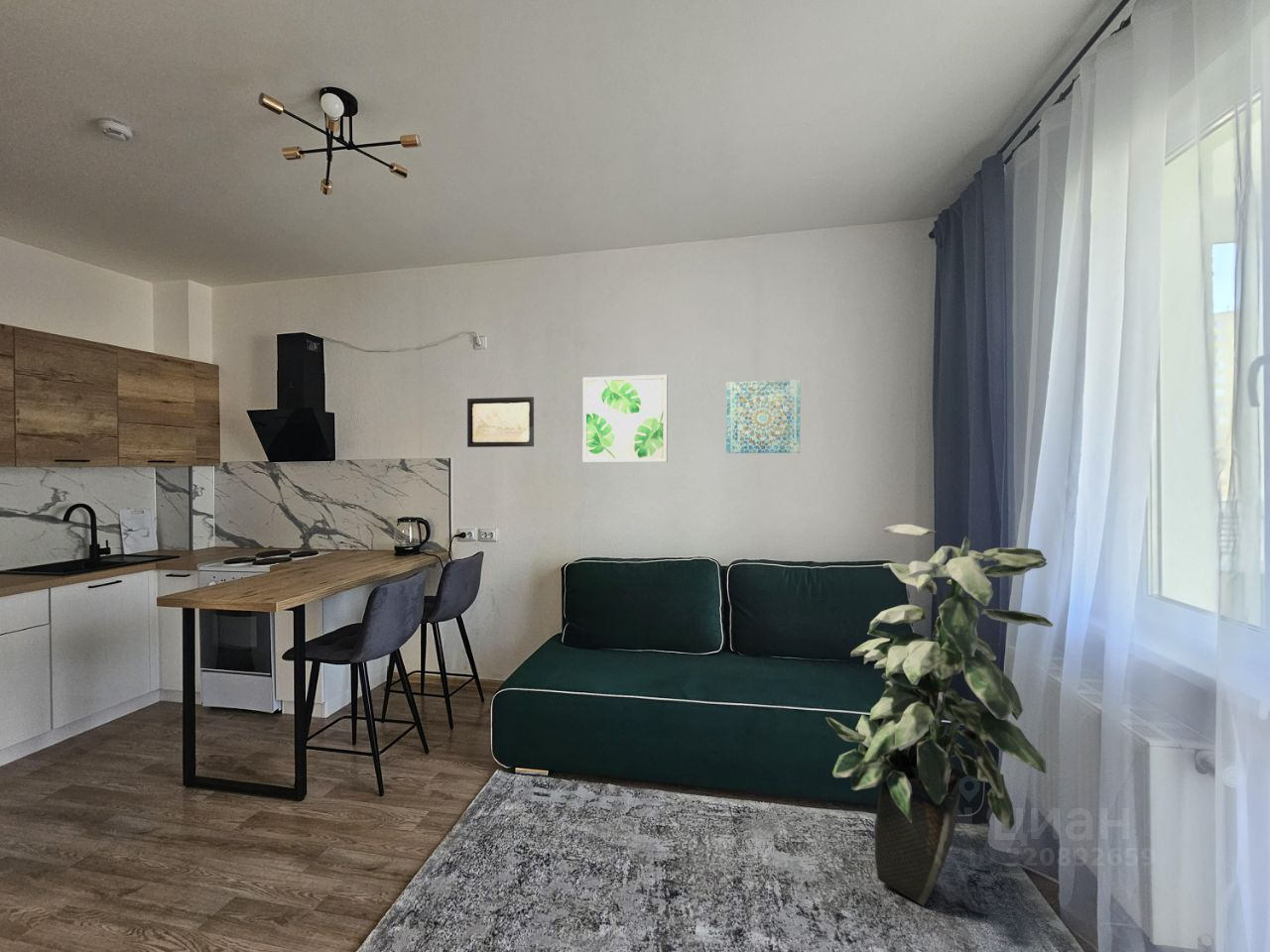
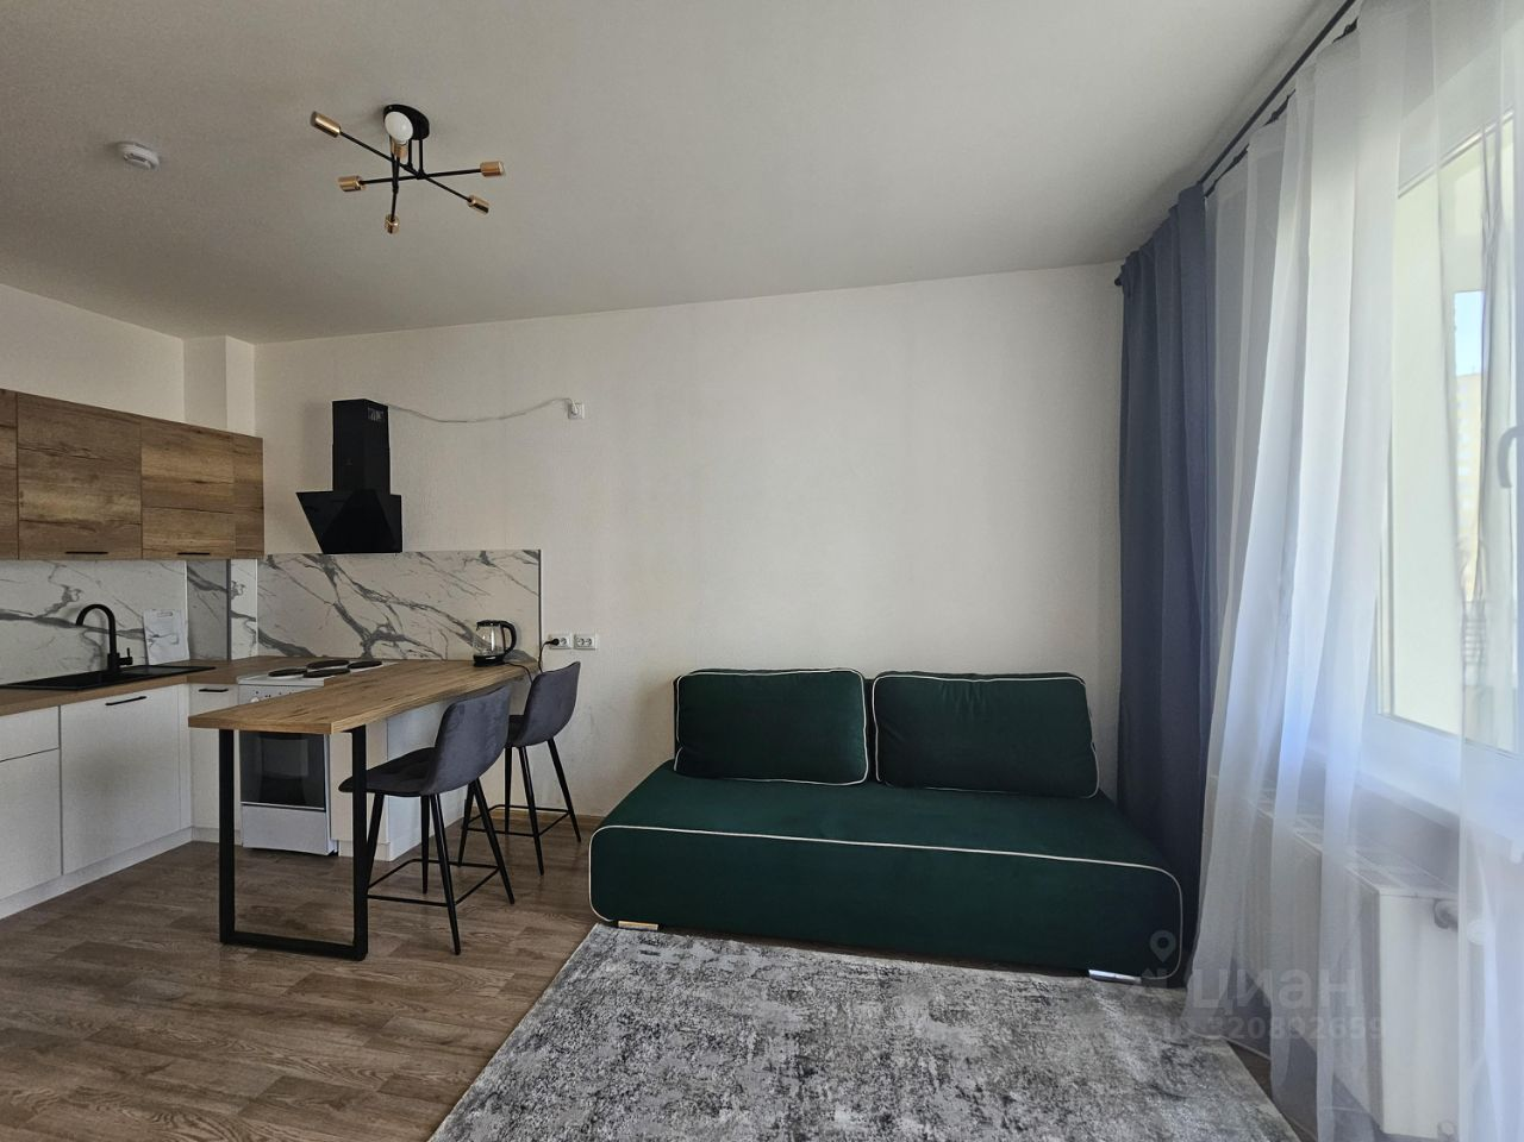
- wall art [725,379,801,454]
- wall art [466,396,535,448]
- indoor plant [825,523,1054,906]
- wall art [581,374,669,463]
